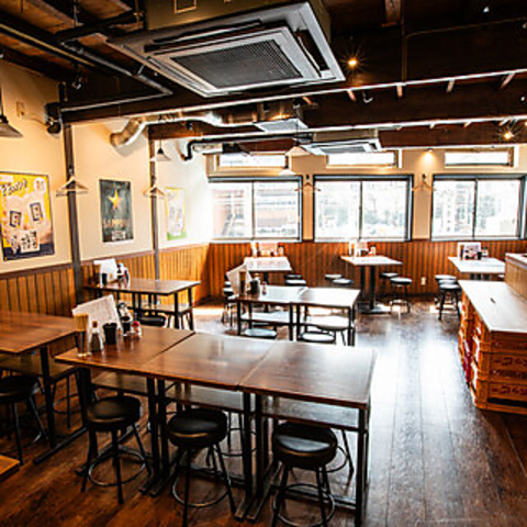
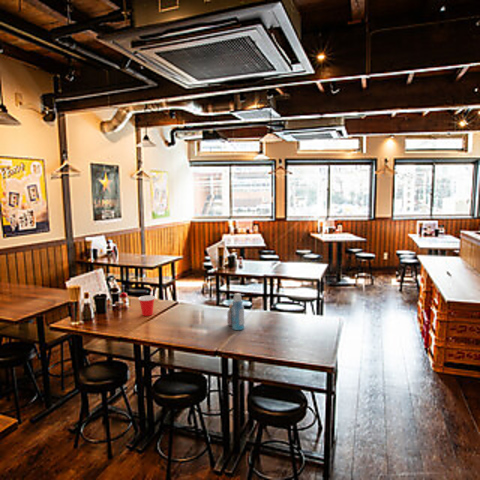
+ cup [137,295,156,317]
+ bottle [227,292,245,331]
